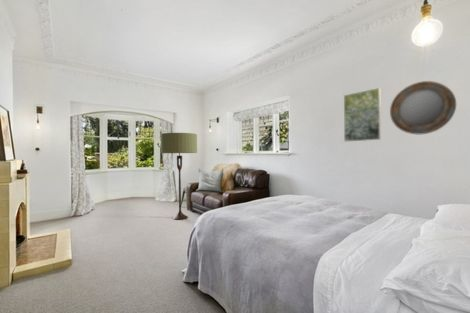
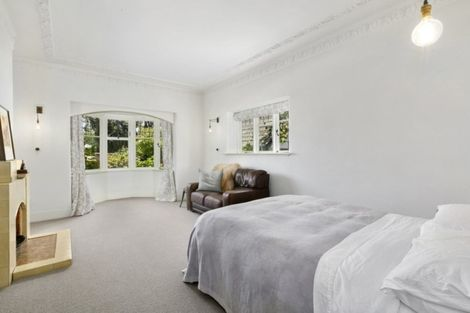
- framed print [343,87,382,143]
- floor lamp [160,132,198,220]
- home mirror [389,80,457,135]
